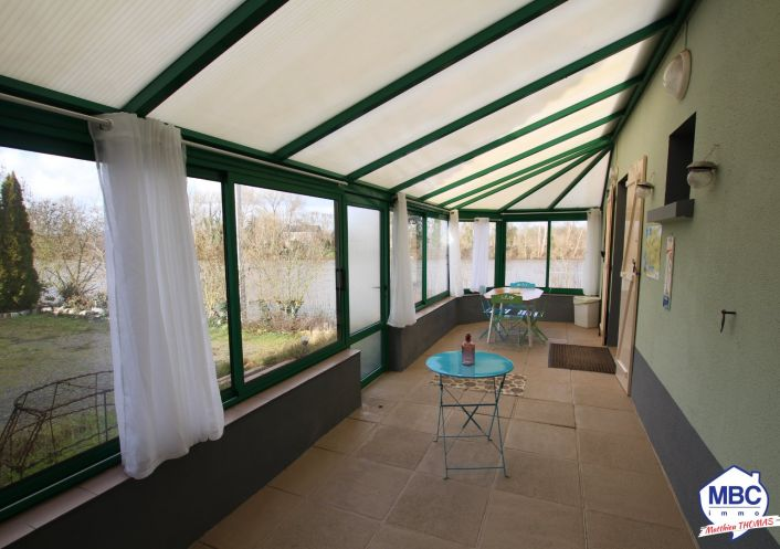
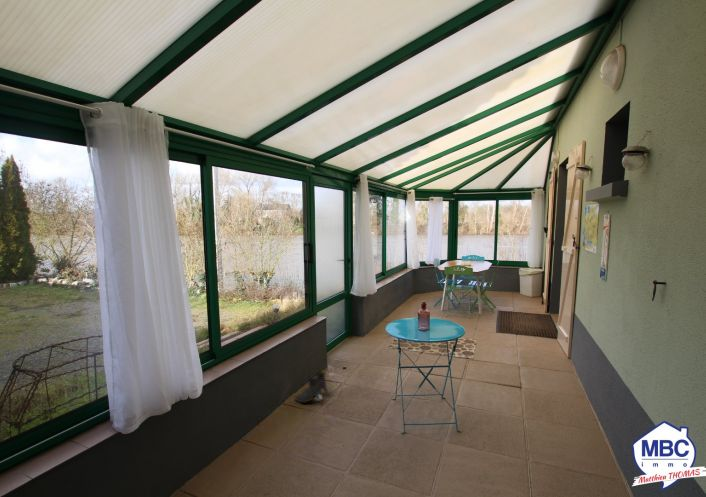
+ boots [294,371,329,404]
